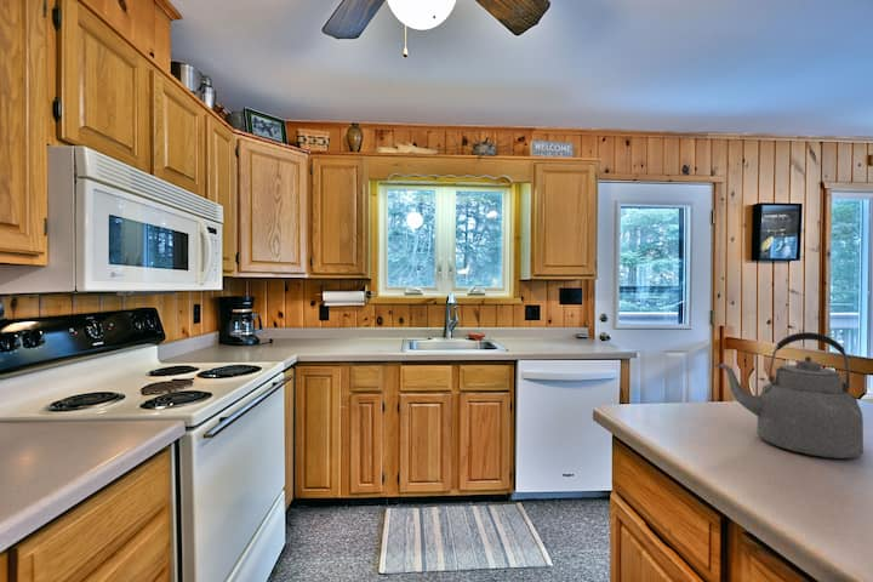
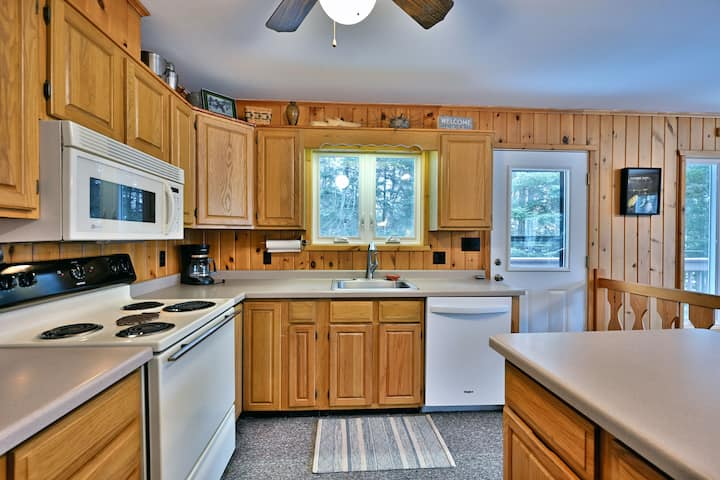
- kettle [713,331,865,460]
